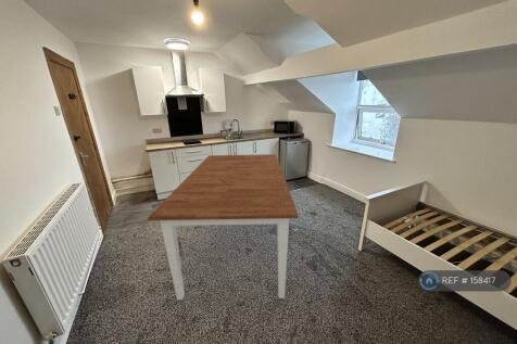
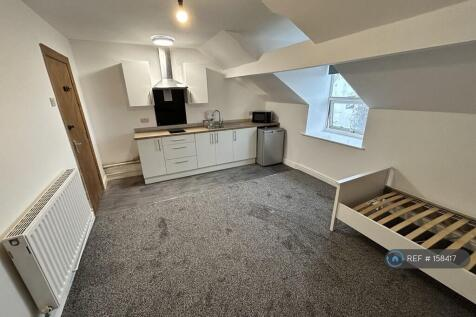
- dining table [147,153,300,301]
